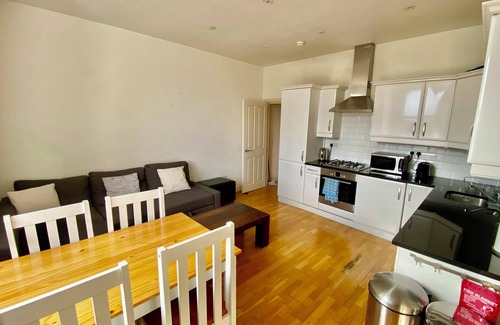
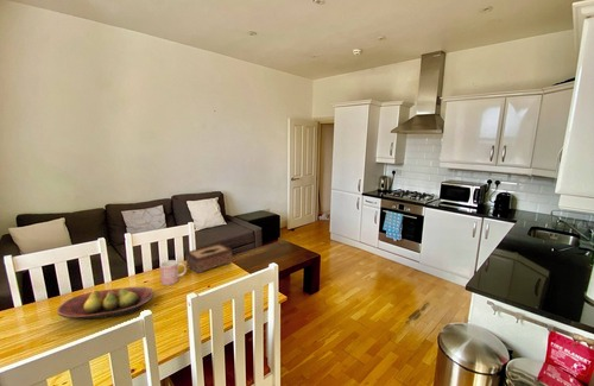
+ tissue box [184,242,233,274]
+ fruit bowl [56,286,156,321]
+ mug [159,259,188,286]
